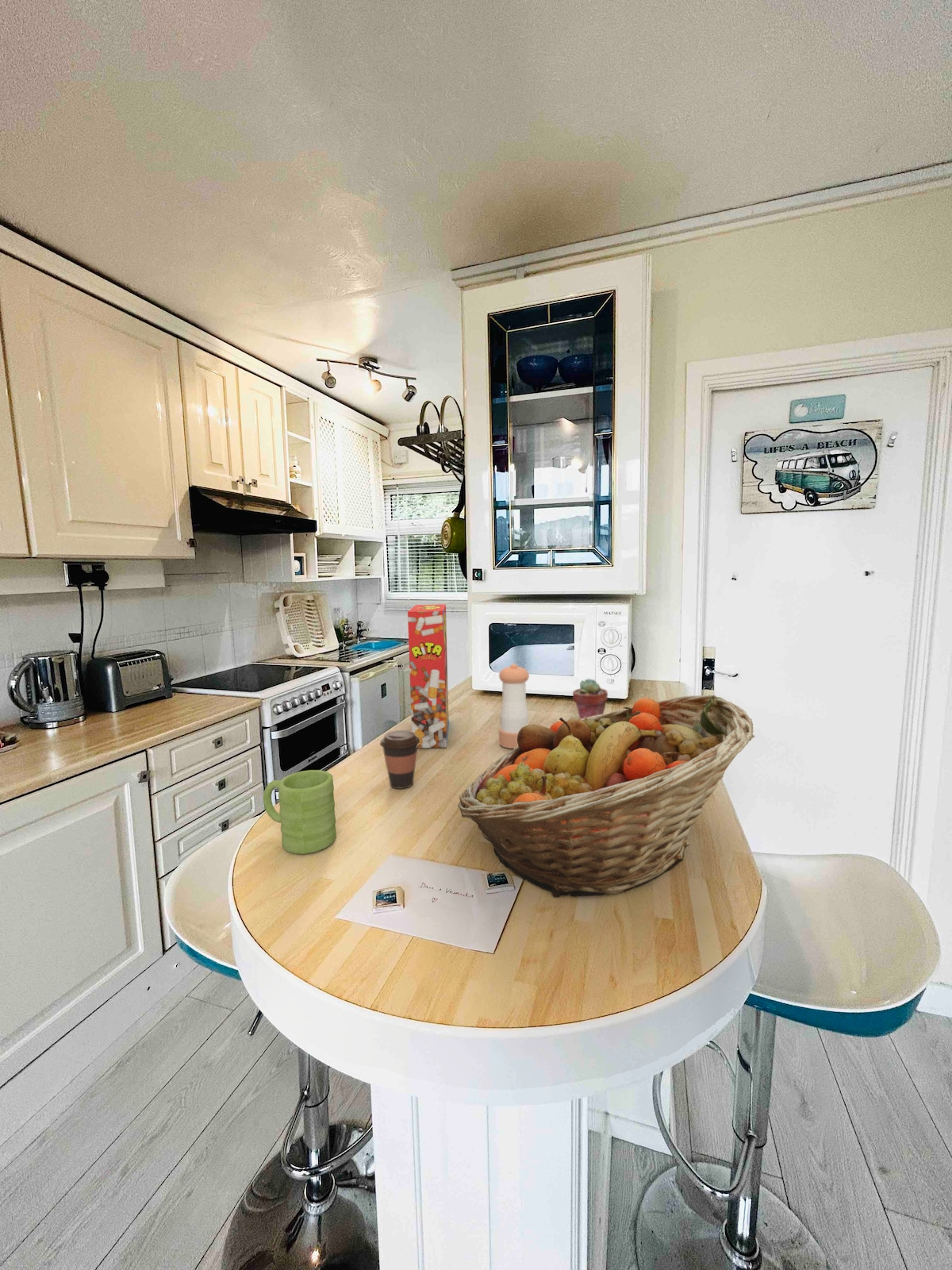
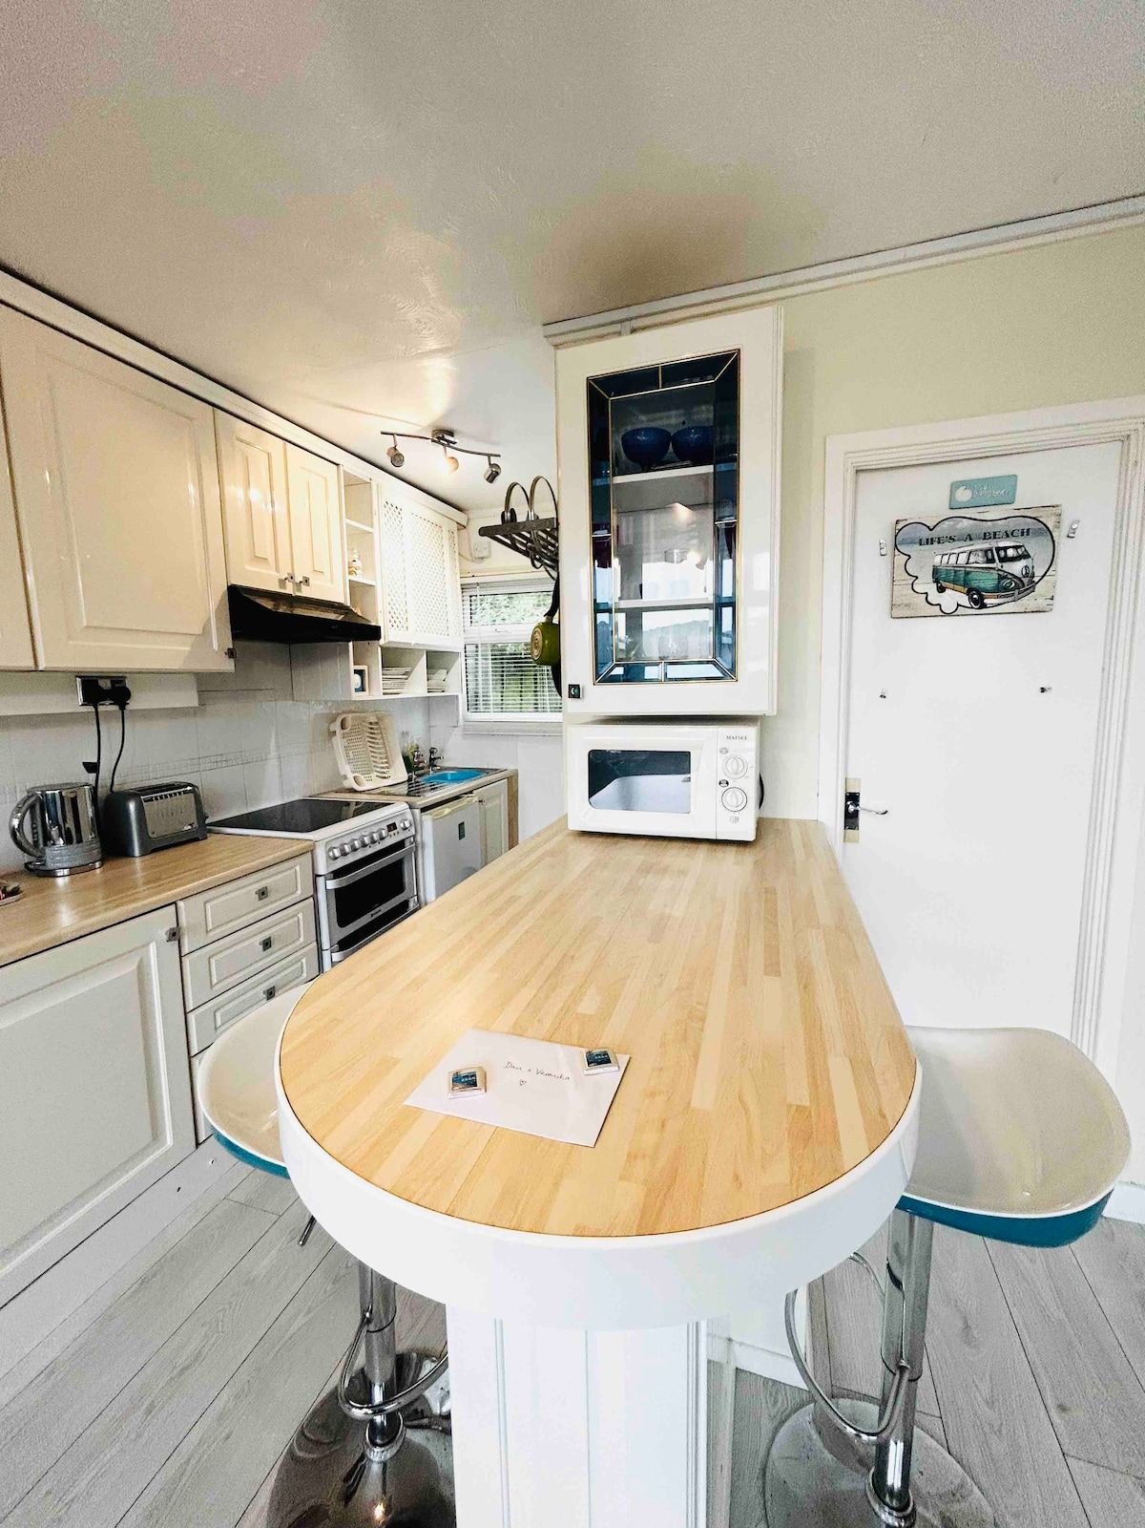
- cereal box [407,603,449,749]
- fruit basket [457,695,755,899]
- mug [263,769,337,855]
- coffee cup [379,729,420,790]
- potted succulent [572,677,608,719]
- pepper shaker [498,663,530,749]
